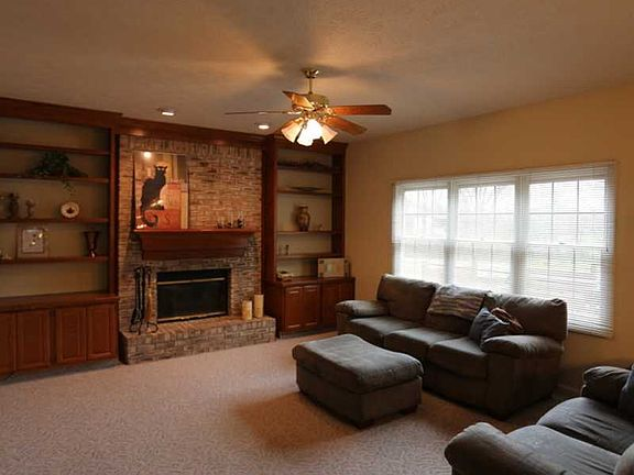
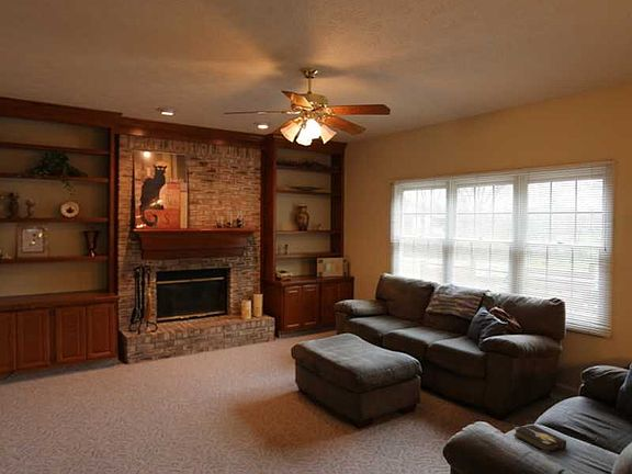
+ hardback book [512,424,567,454]
